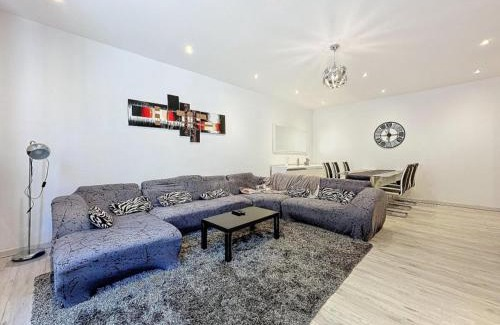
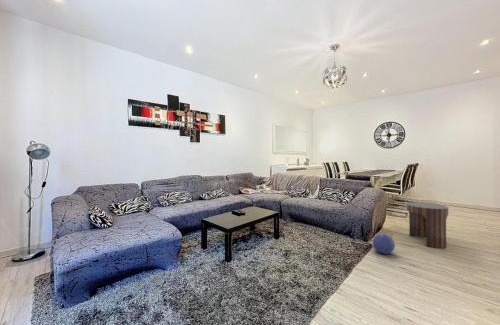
+ ball [372,233,396,255]
+ side table [405,201,450,249]
